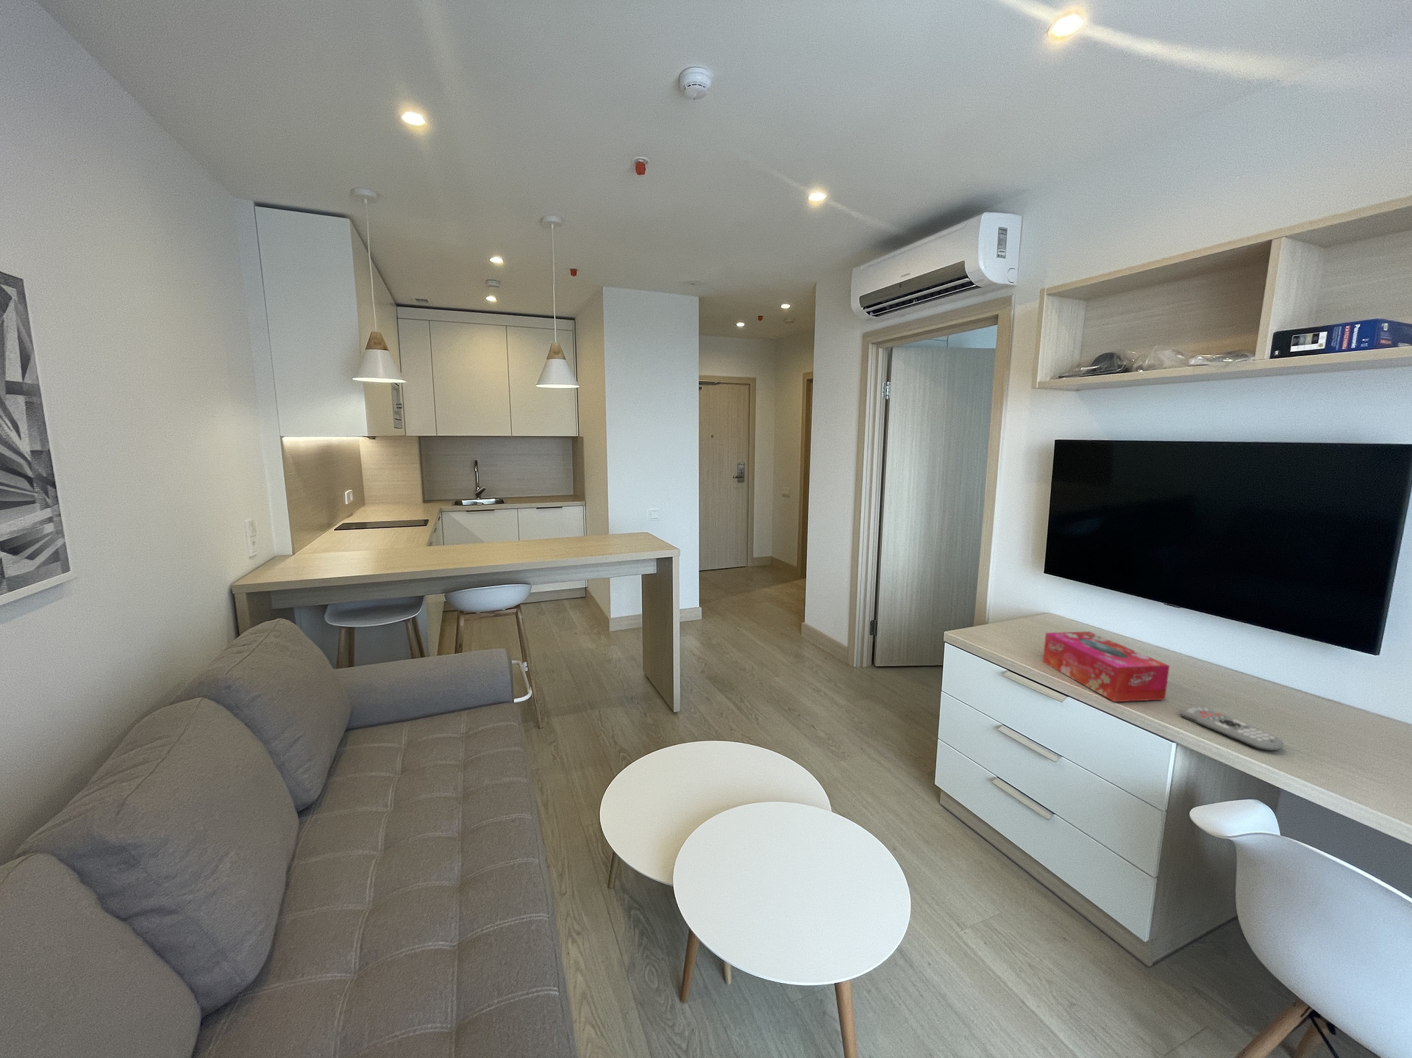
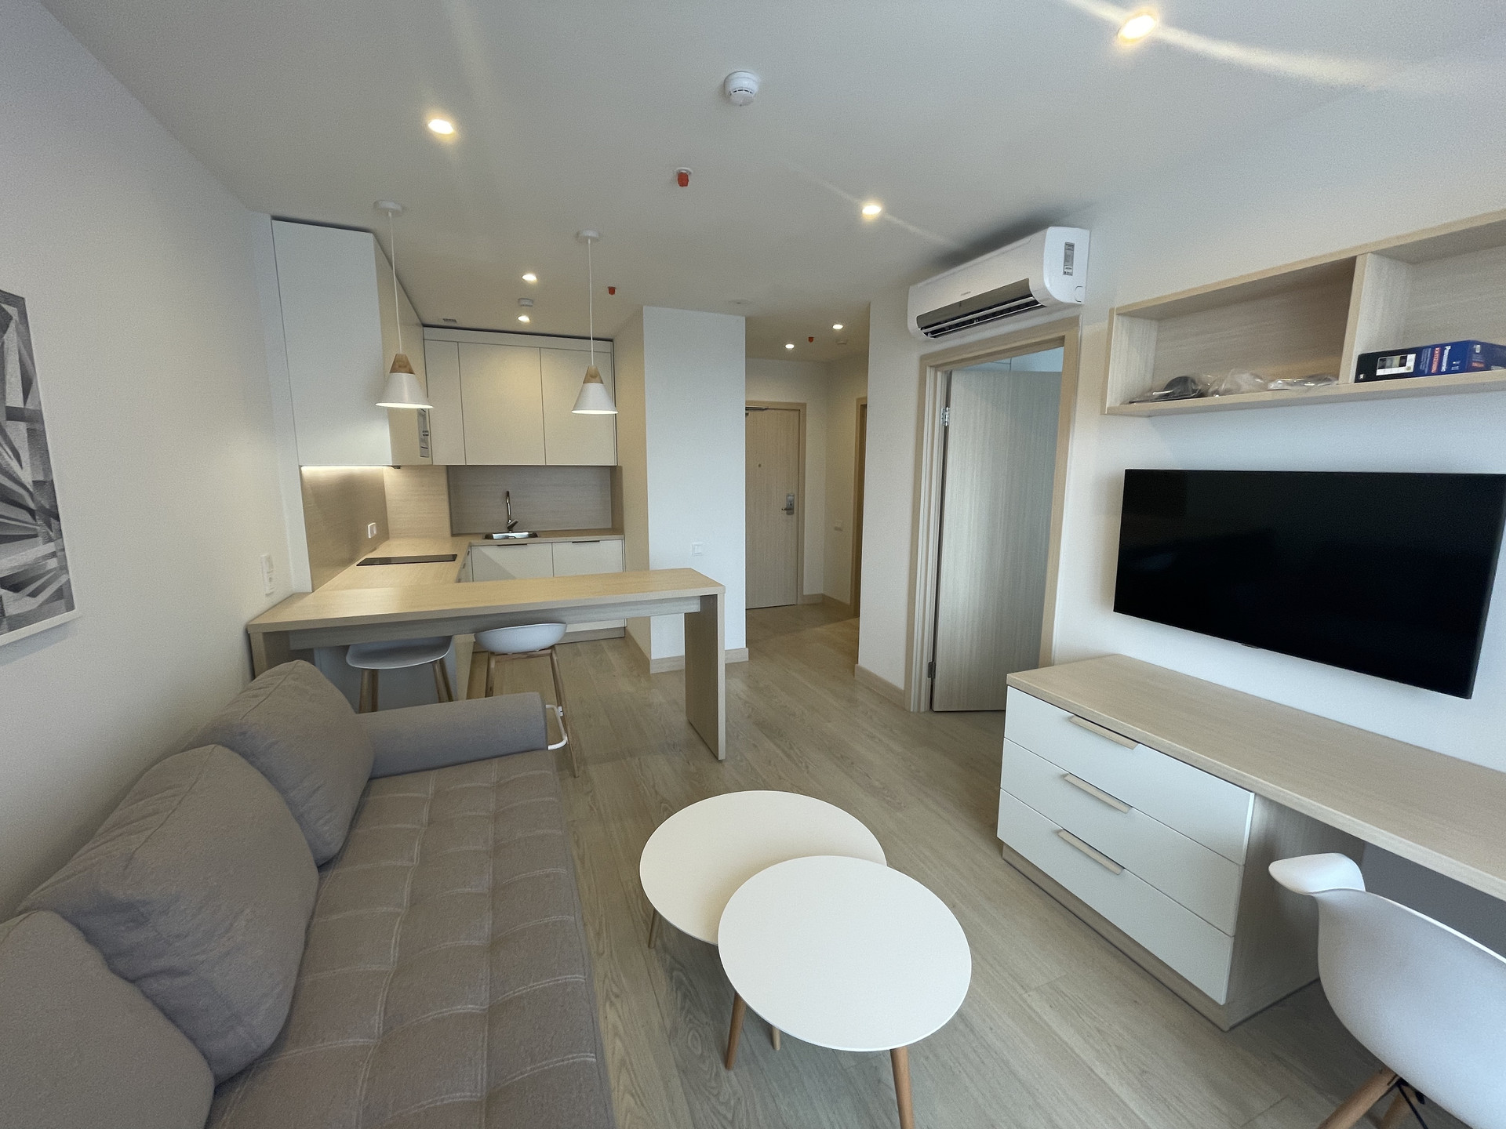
- tissue box [1042,631,1170,702]
- remote control [1179,706,1284,751]
